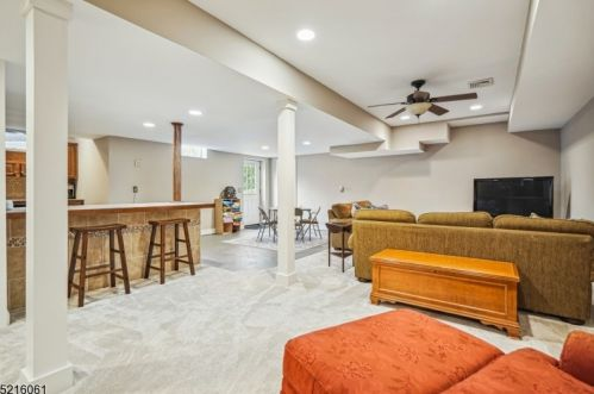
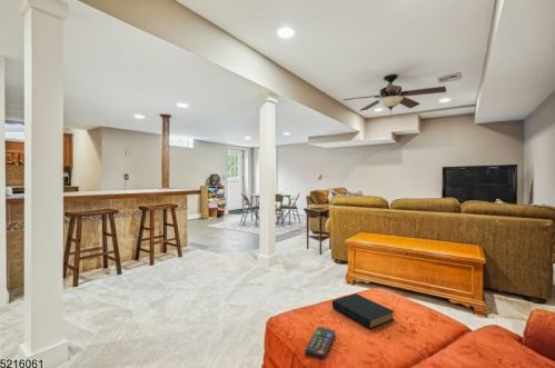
+ hardback book [331,292,395,330]
+ remote control [304,326,336,361]
